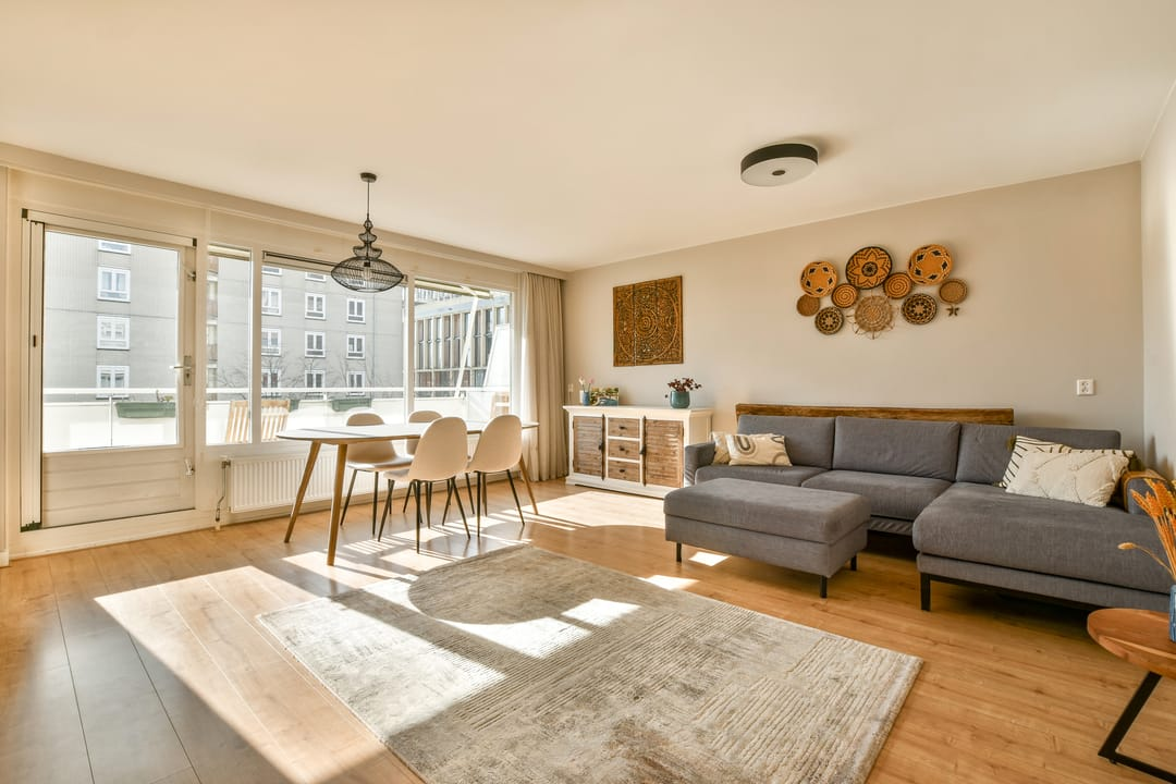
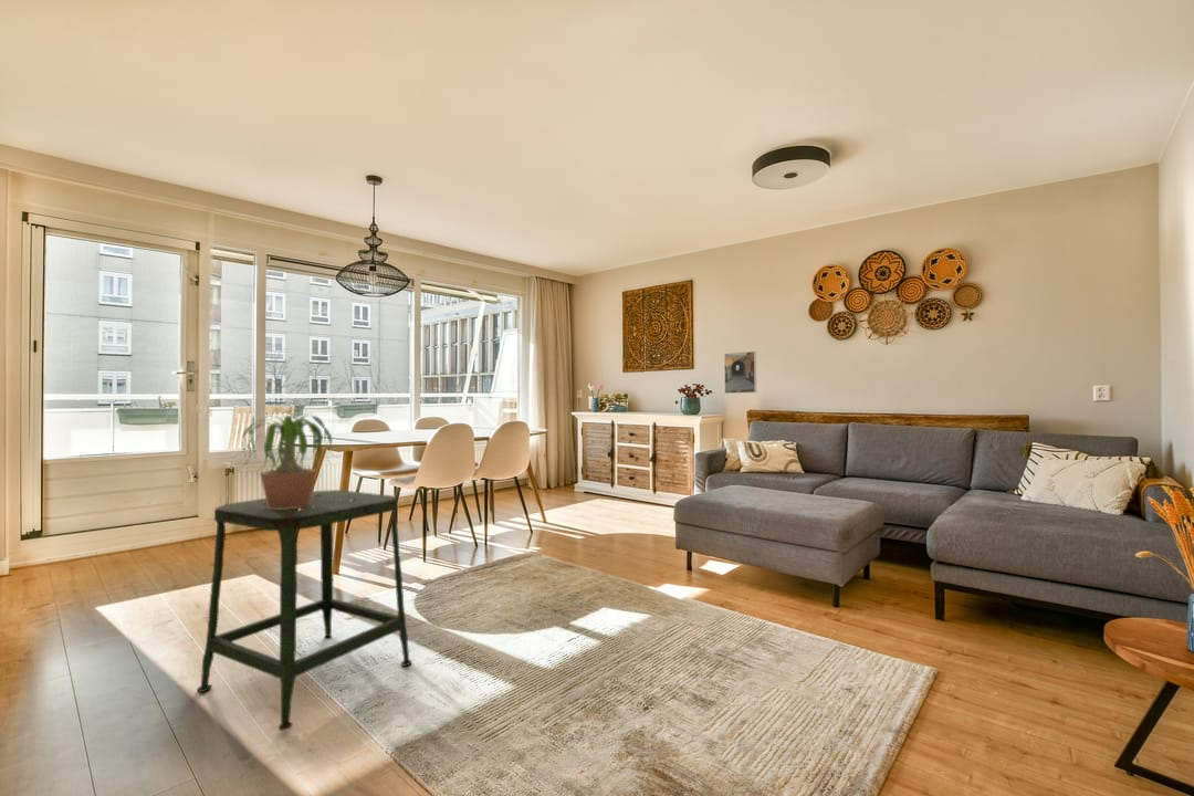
+ stool [196,489,412,732]
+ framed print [723,350,757,395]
+ potted plant [226,413,343,510]
